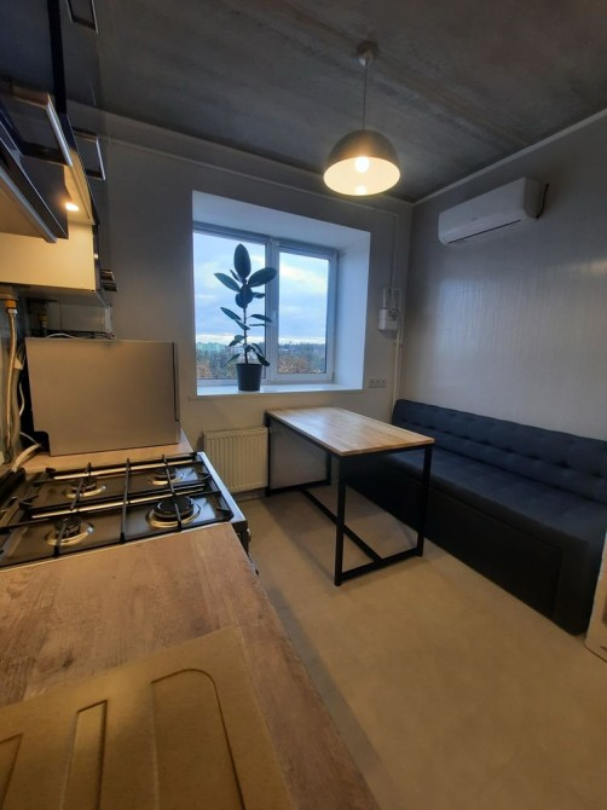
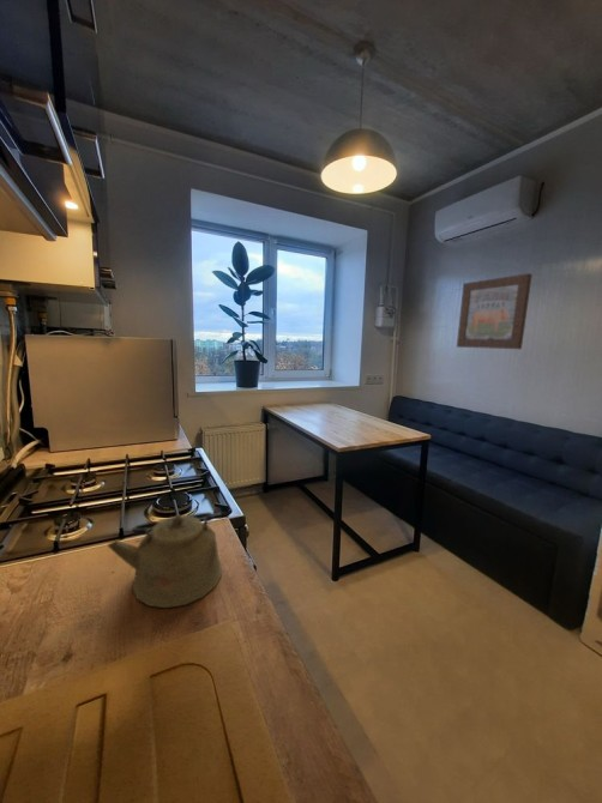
+ kettle [107,511,223,609]
+ wall art [456,272,534,350]
